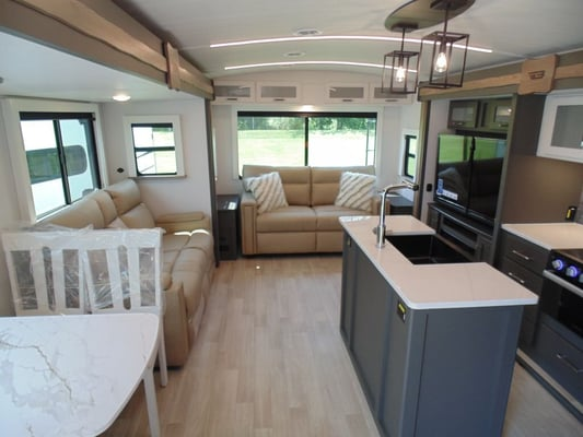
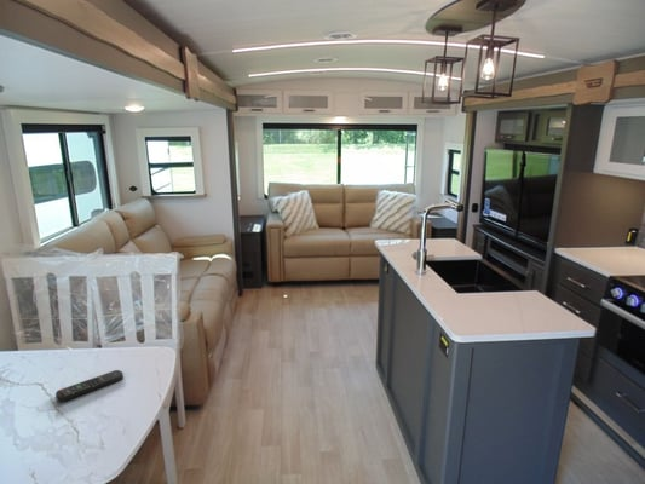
+ remote control [54,369,125,403]
